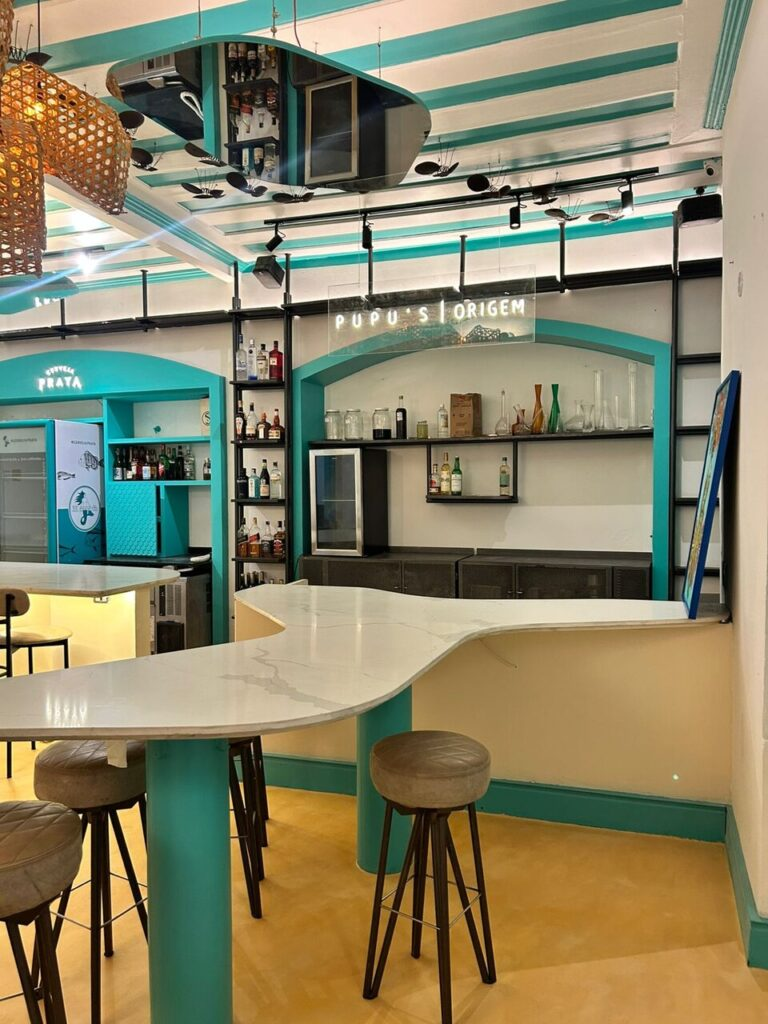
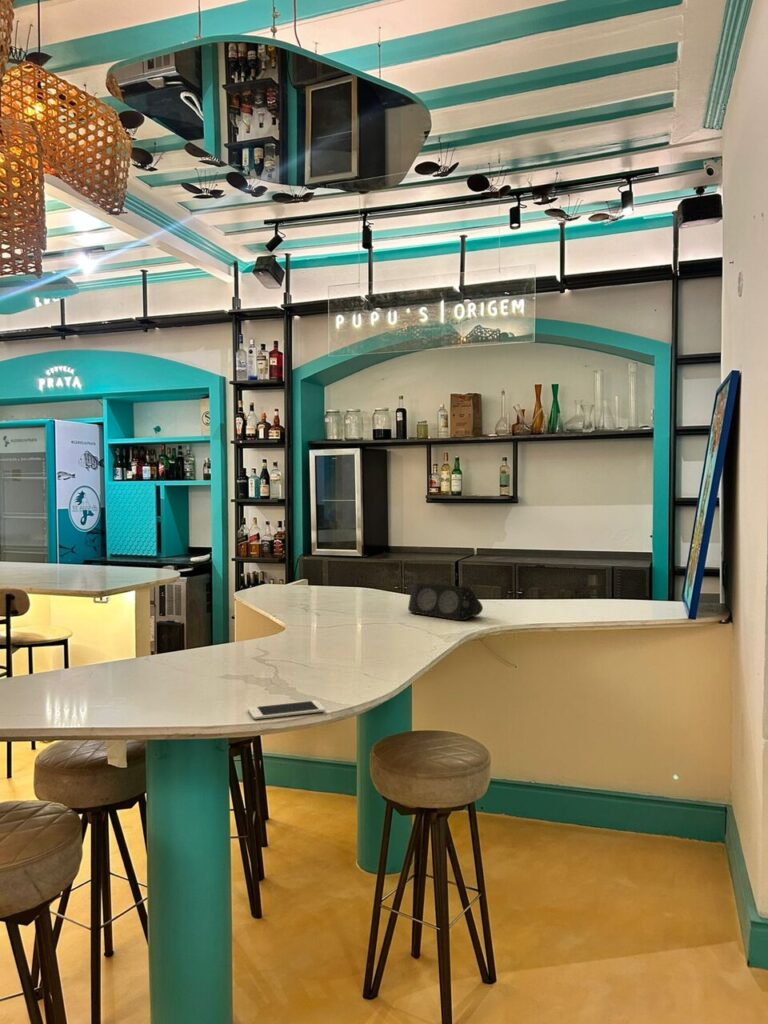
+ cell phone [247,699,326,720]
+ speaker [407,582,484,621]
